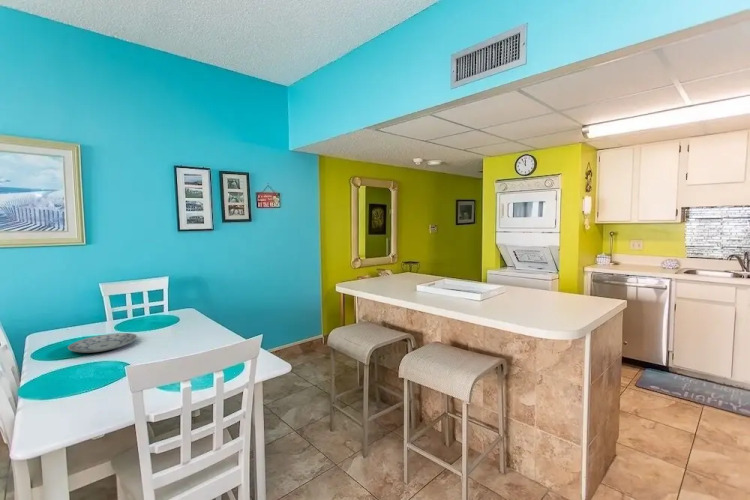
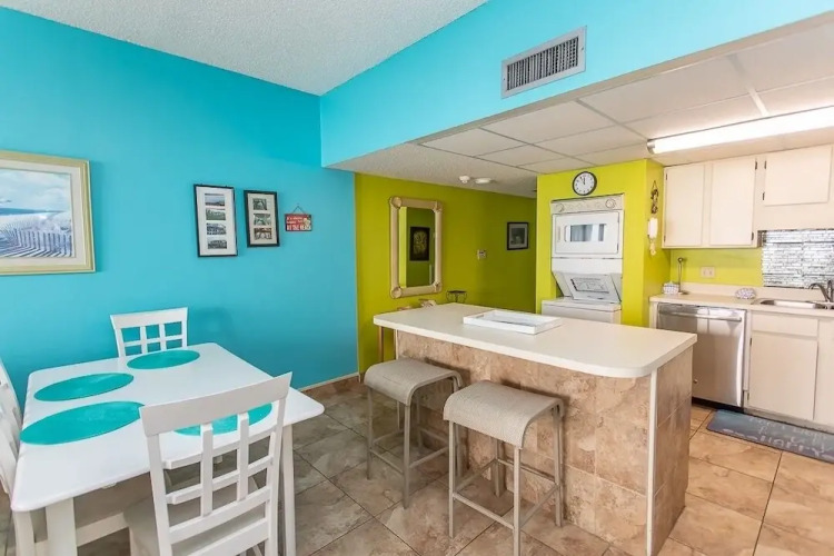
- plate [67,332,138,354]
